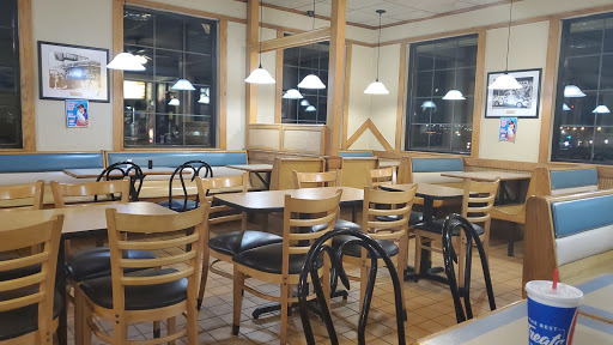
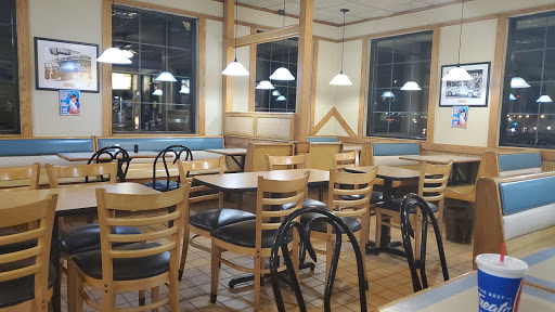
+ waste bin [442,204,476,245]
